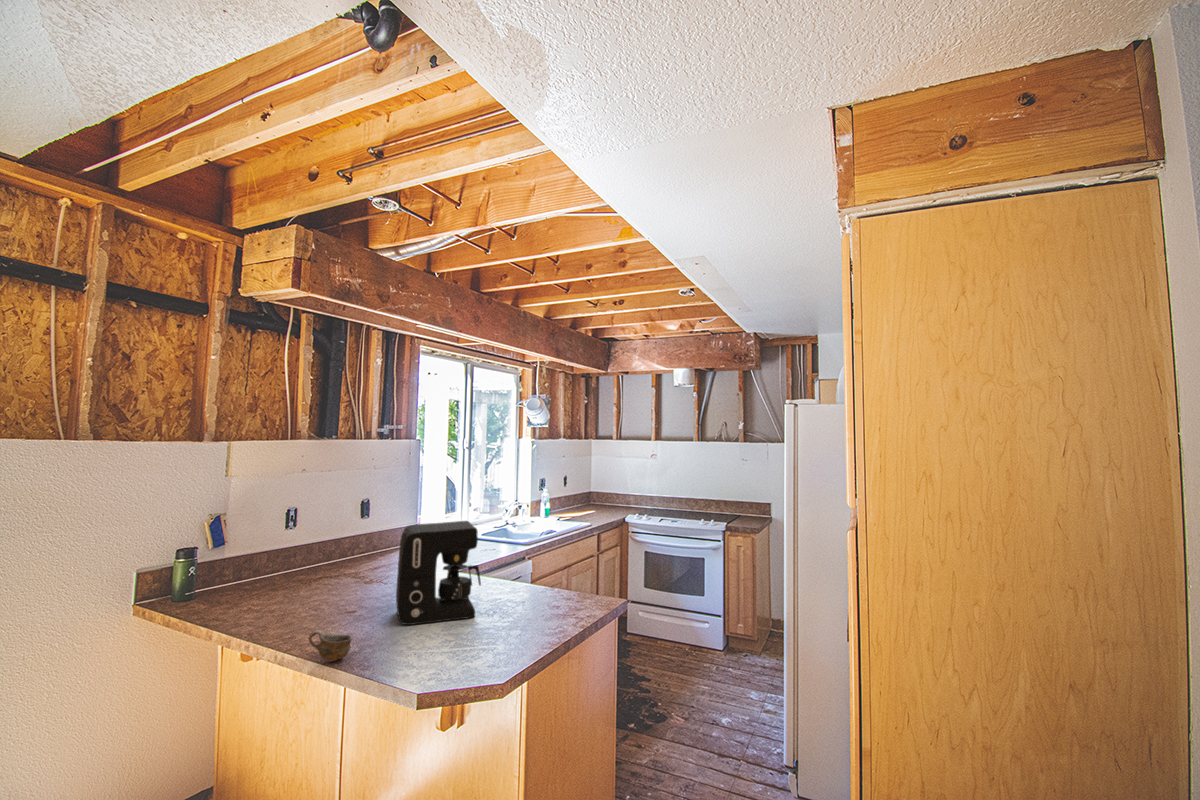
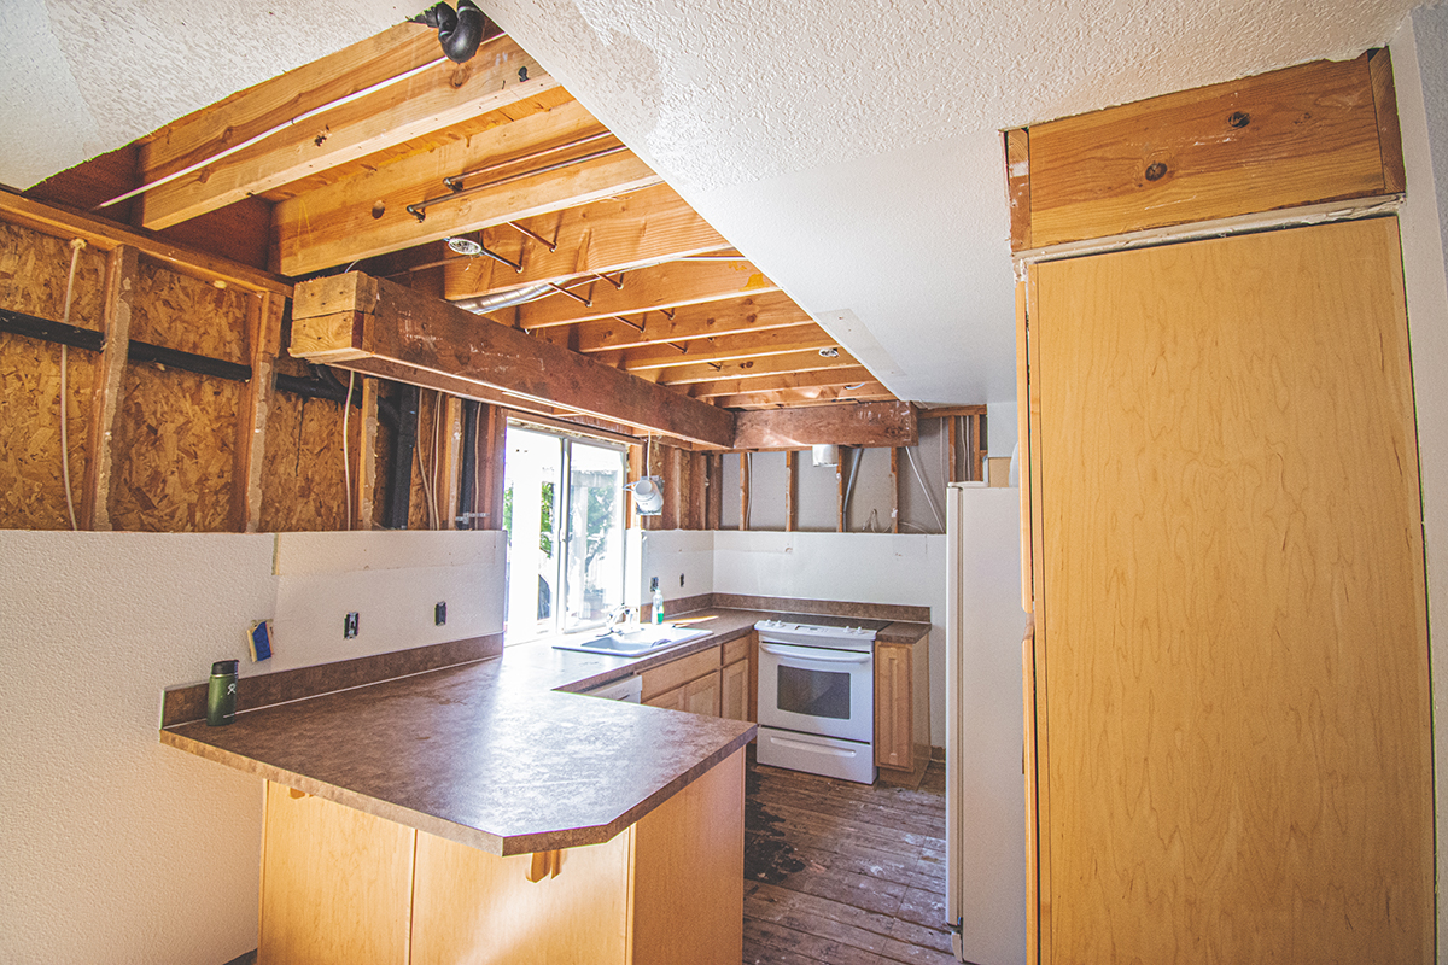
- cup [308,629,354,663]
- coffee maker [395,520,482,626]
